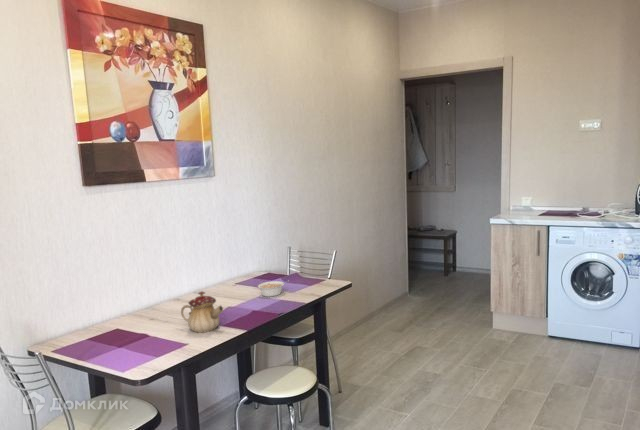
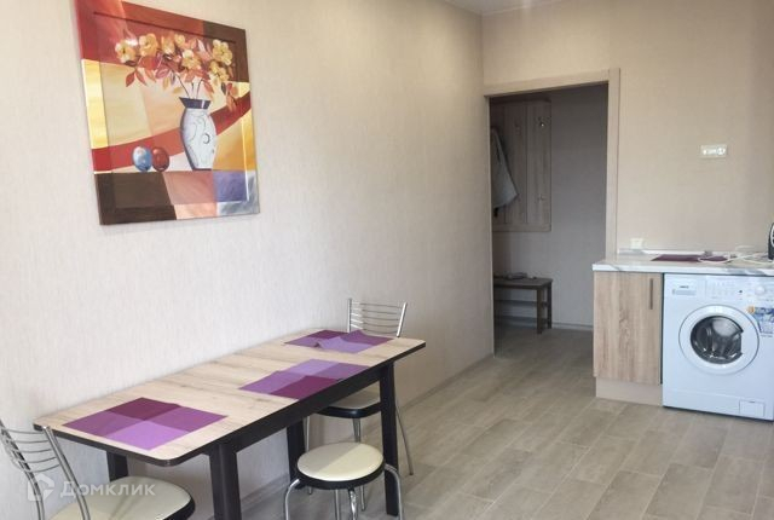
- legume [257,279,291,298]
- teapot [180,290,224,334]
